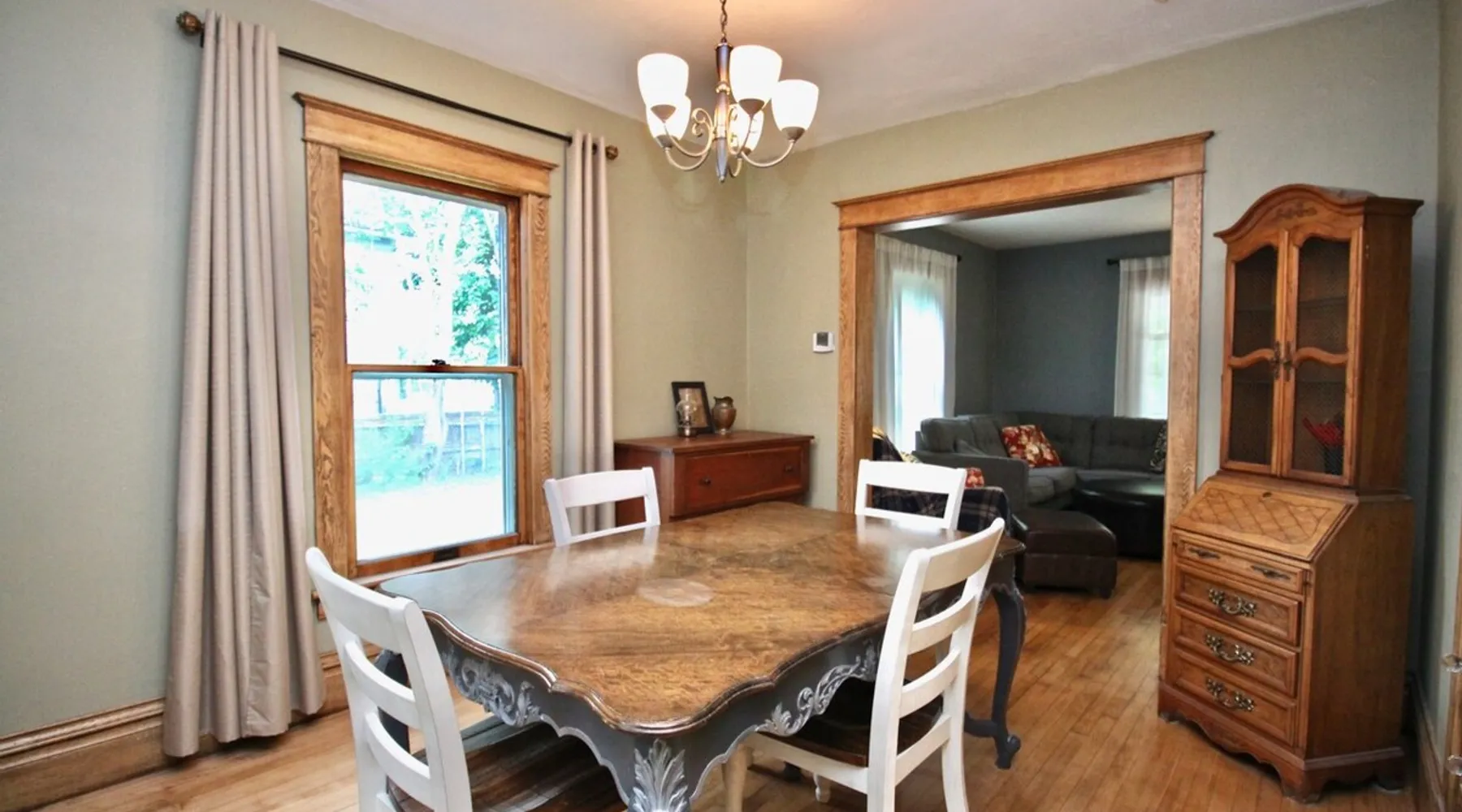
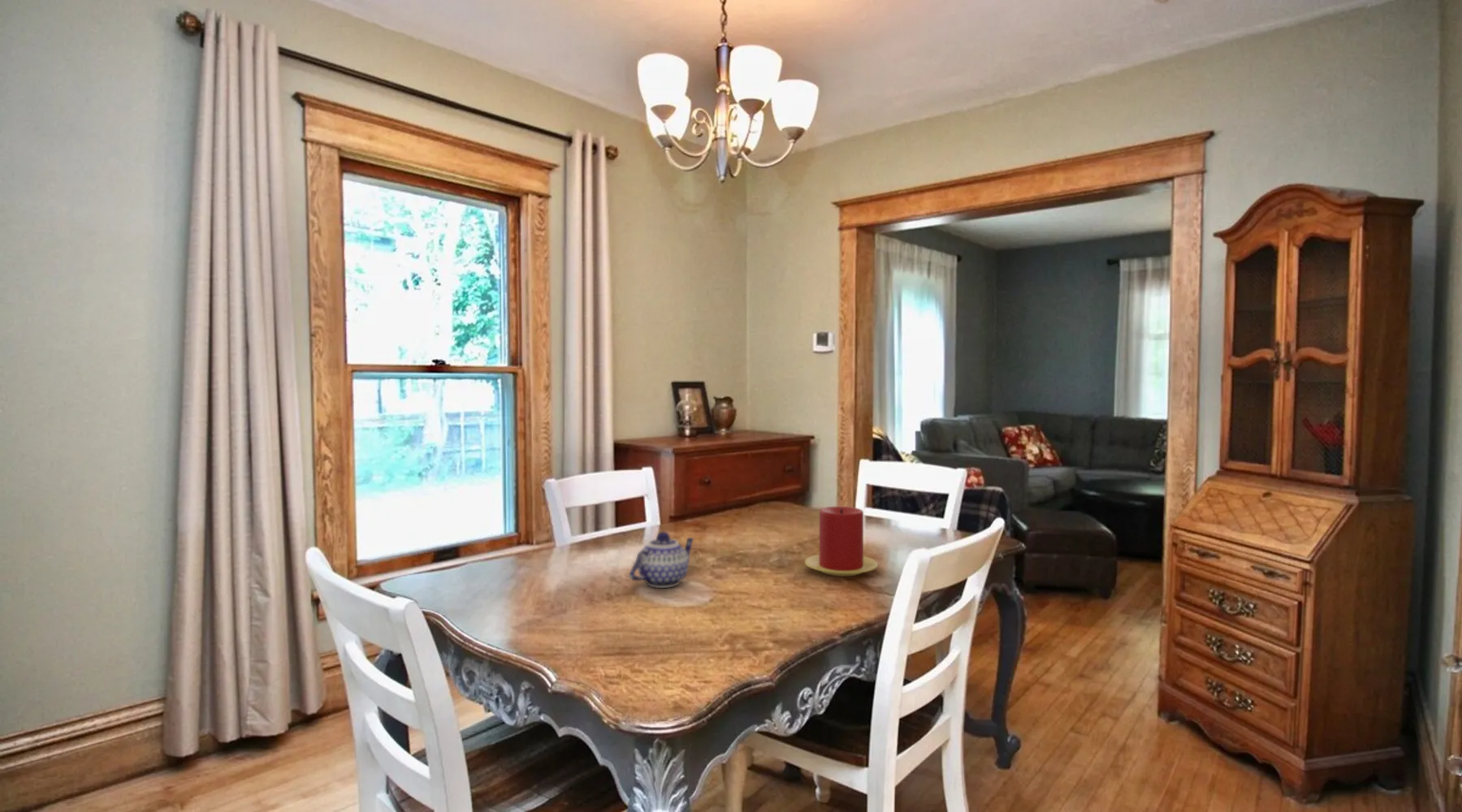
+ teapot [628,531,696,589]
+ candle [804,506,879,577]
